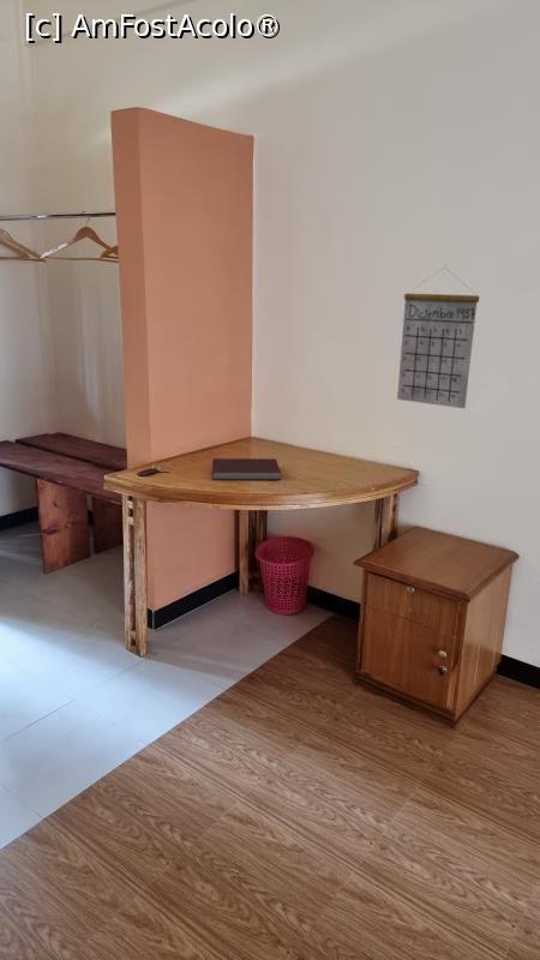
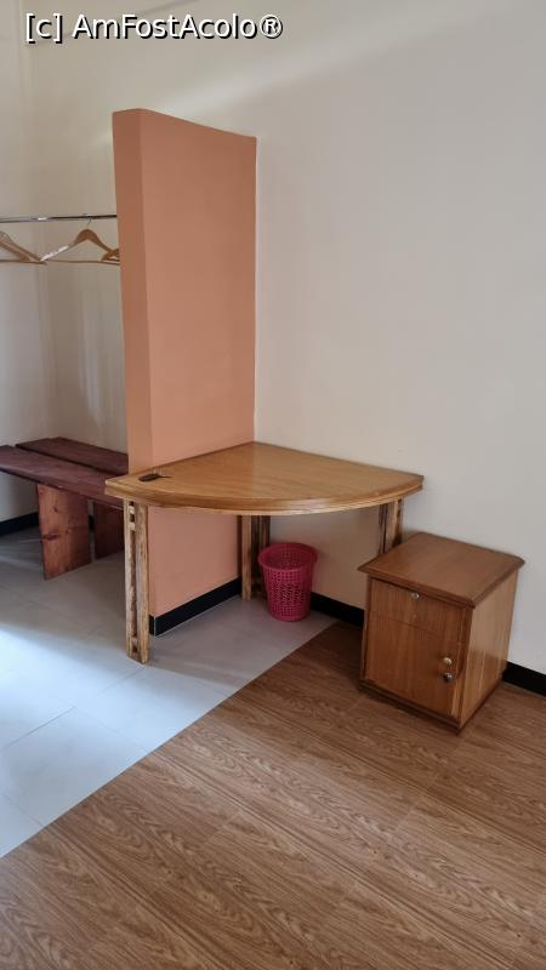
- notebook [211,457,282,481]
- calendar [396,266,480,409]
